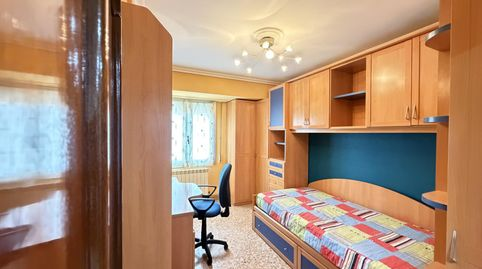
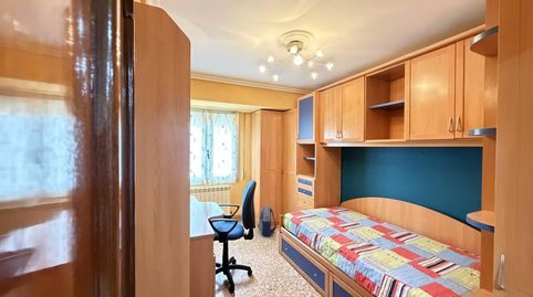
+ backpack [257,205,278,237]
